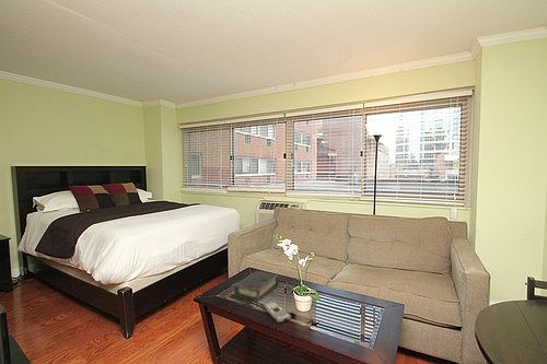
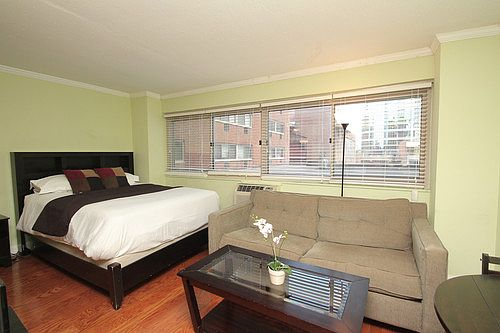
- book [233,270,280,302]
- remote control [263,301,292,324]
